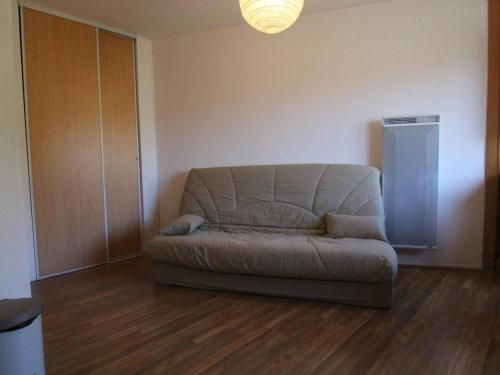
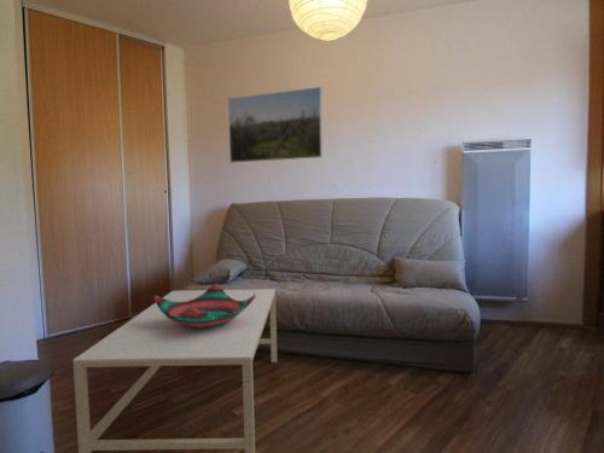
+ coffee table [72,288,278,453]
+ decorative bowl [153,283,256,330]
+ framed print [227,86,324,164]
